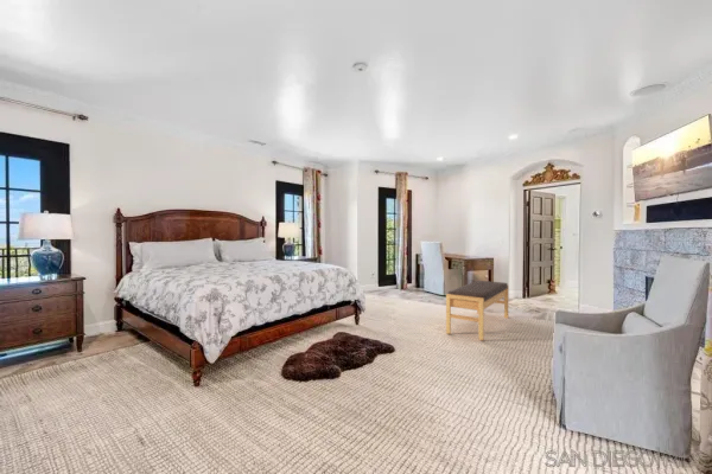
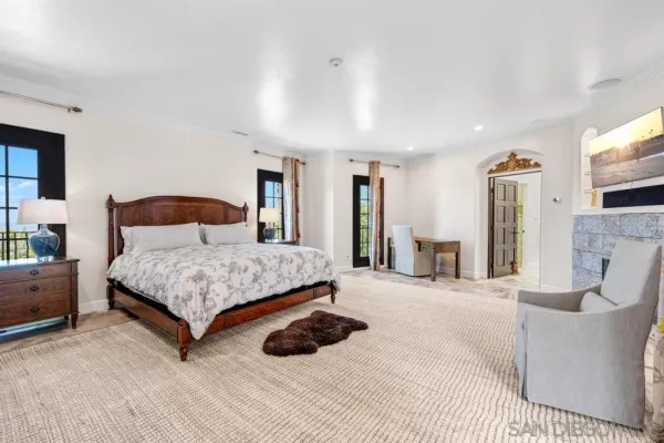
- bench [445,280,509,341]
